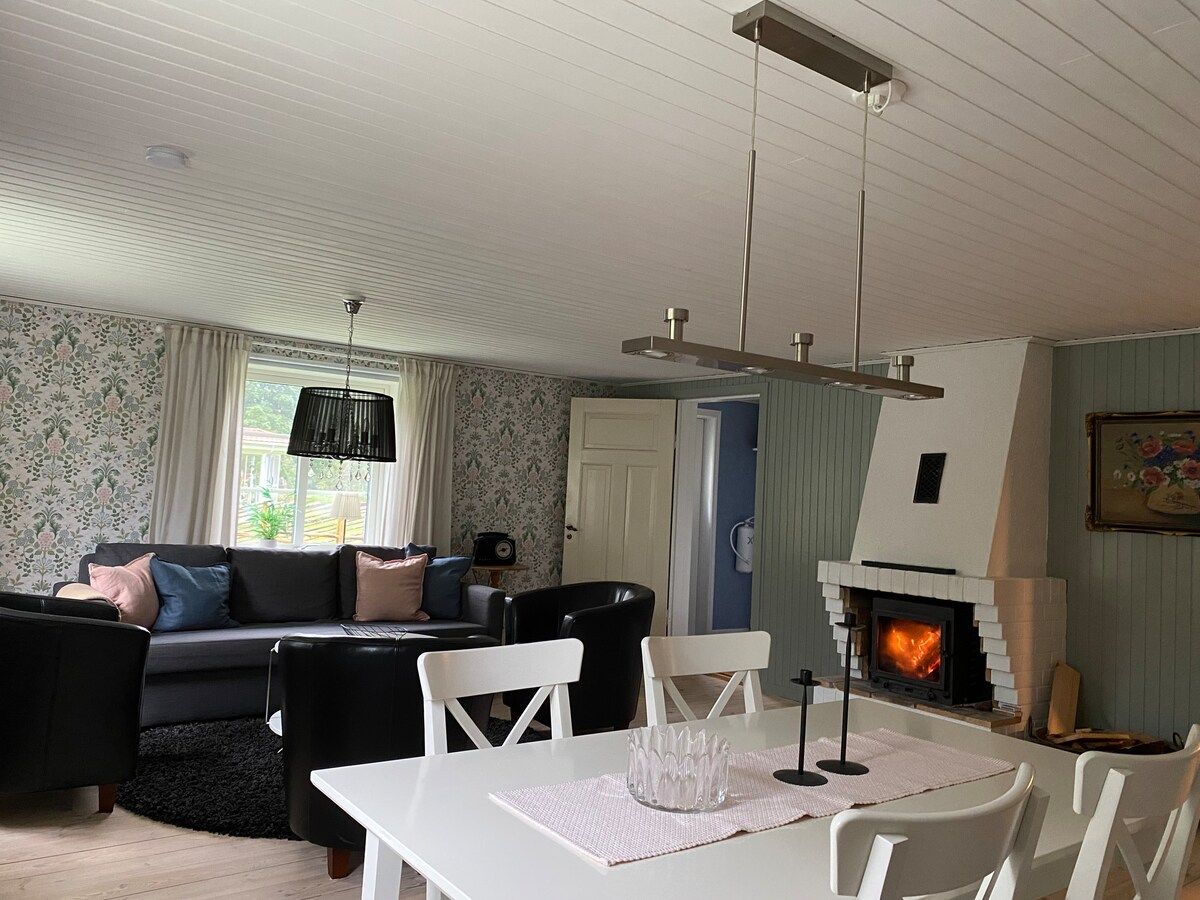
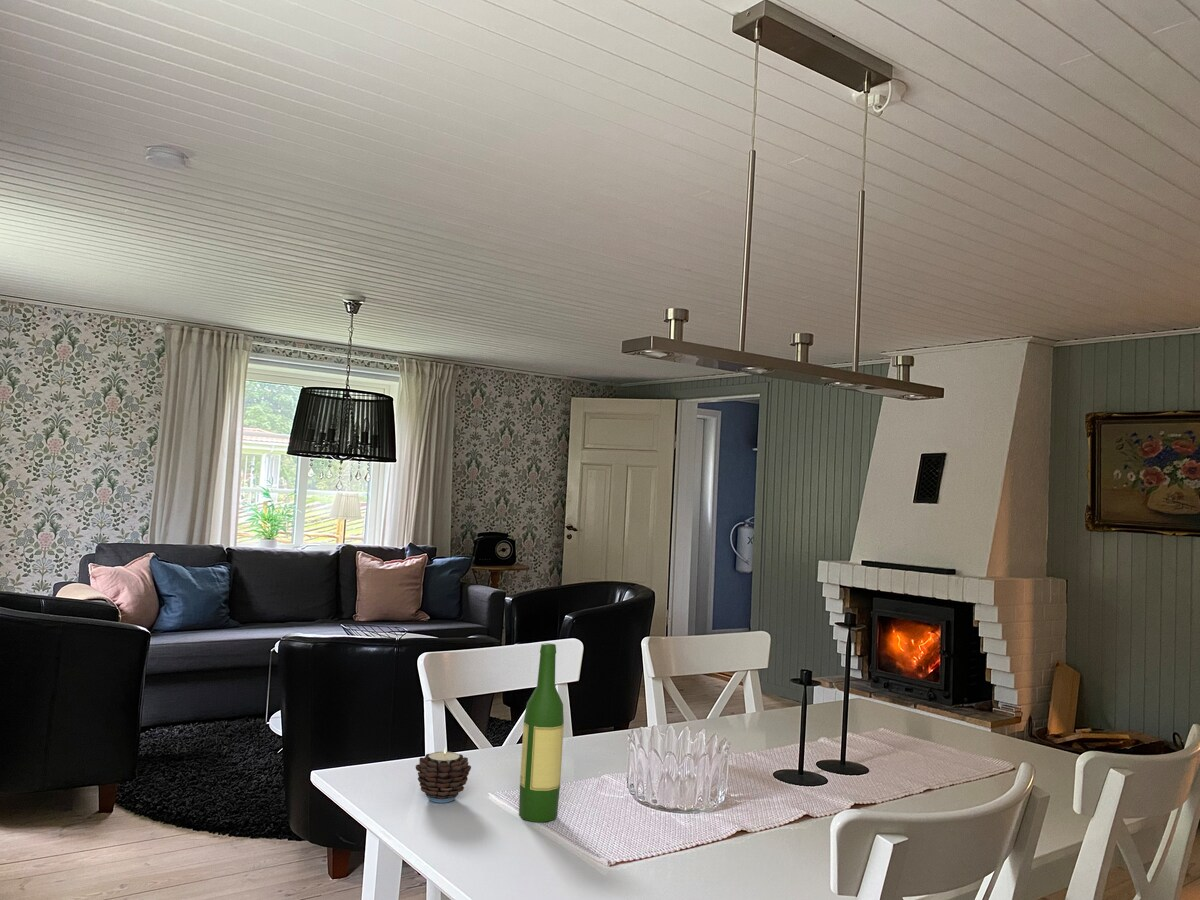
+ wine bottle [518,642,565,823]
+ candle [415,746,472,804]
